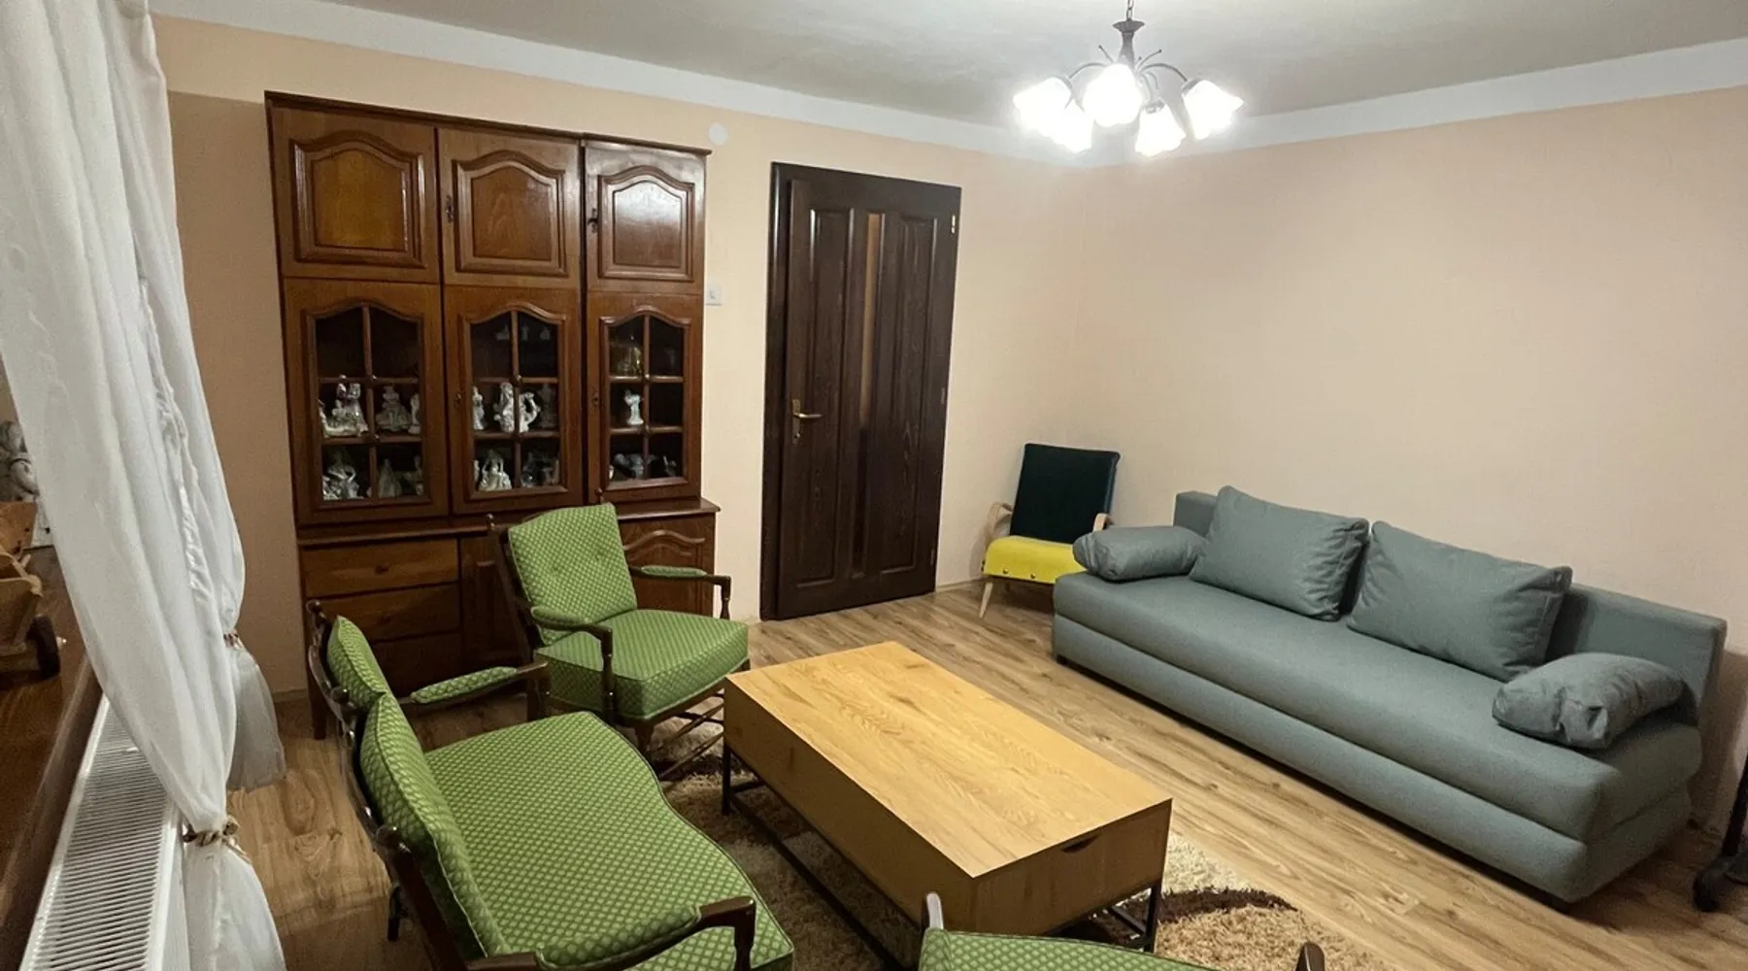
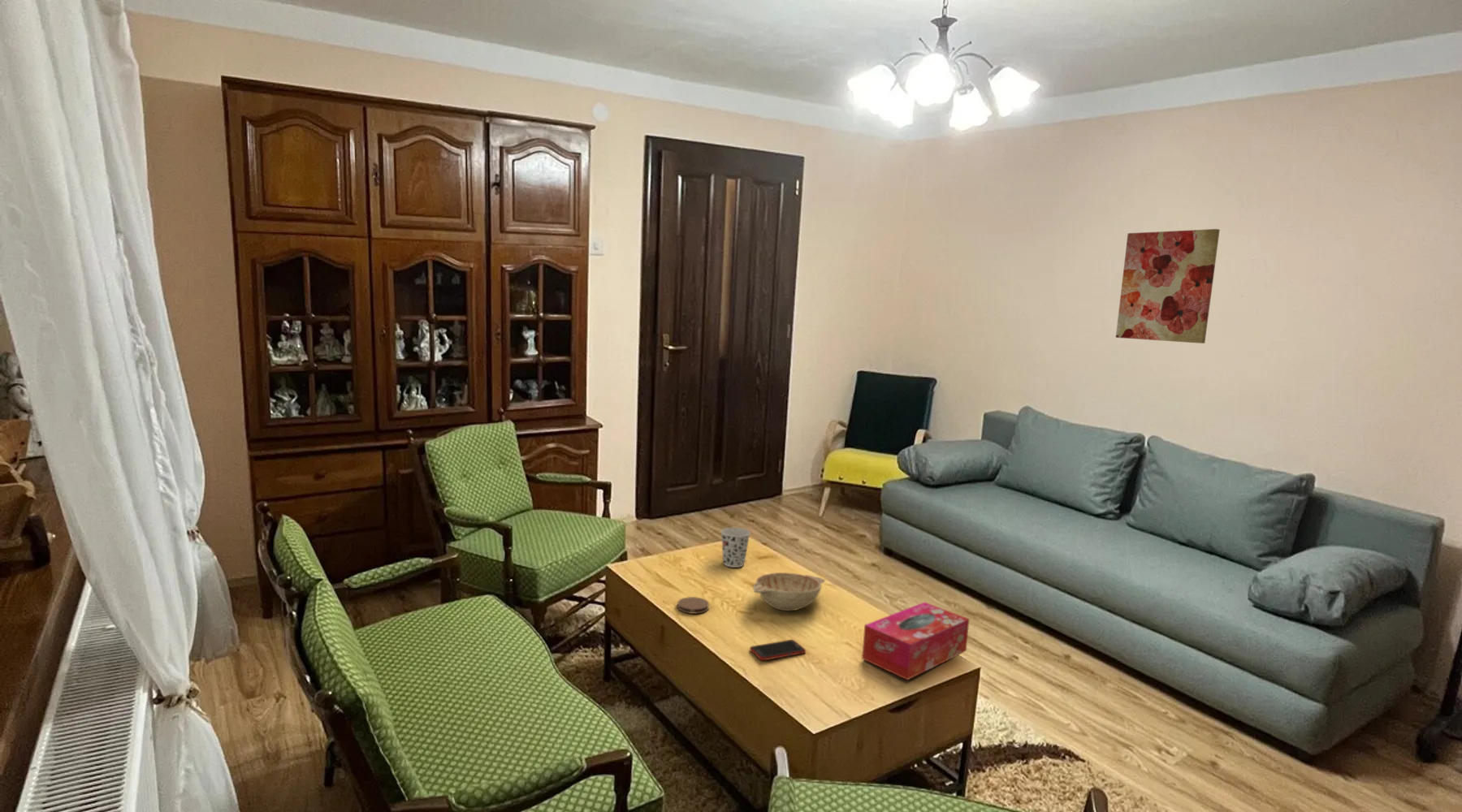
+ cell phone [749,639,807,661]
+ tissue box [861,602,970,680]
+ decorative bowl [752,572,826,611]
+ coaster [677,596,710,614]
+ cup [720,527,751,568]
+ wall art [1115,228,1221,344]
